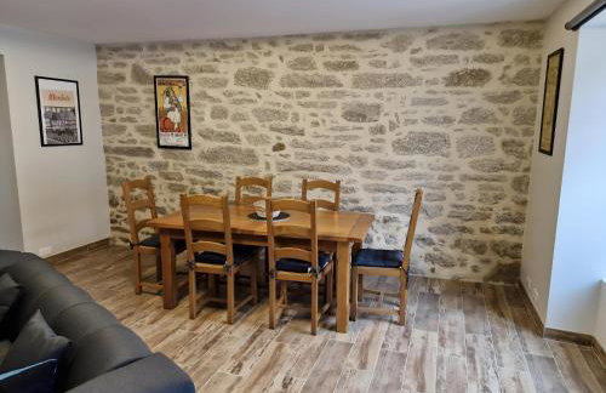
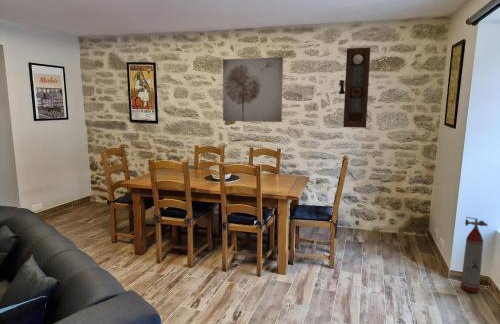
+ fire extinguisher [460,216,489,294]
+ wall art [222,56,284,123]
+ pendulum clock [338,46,371,129]
